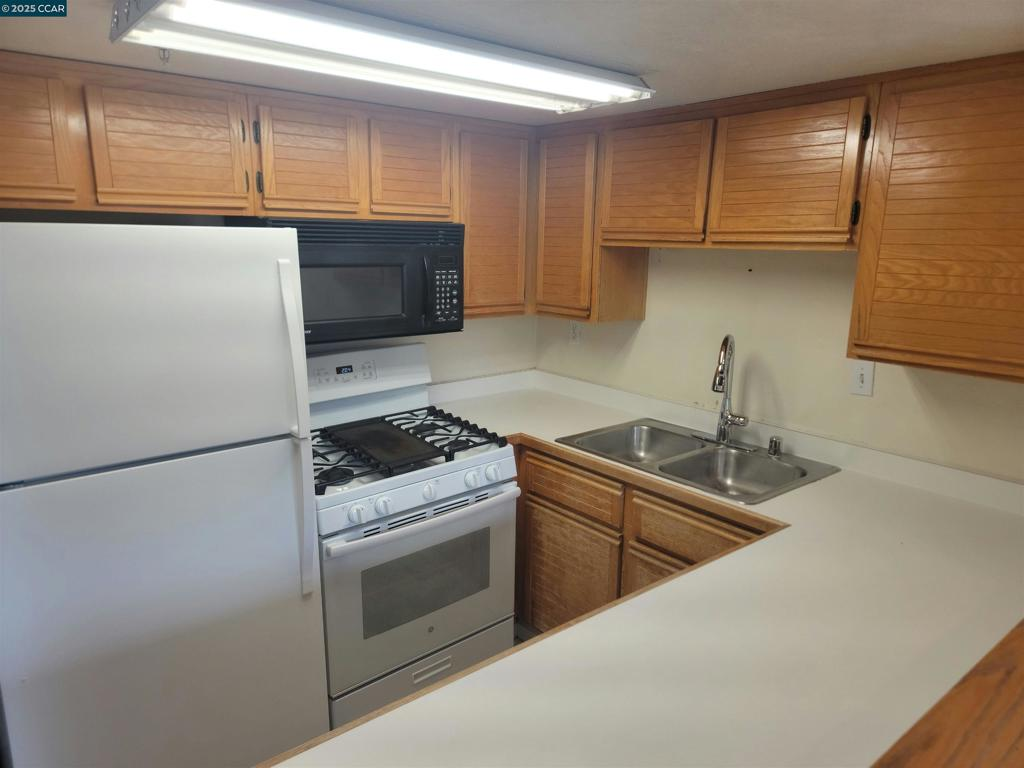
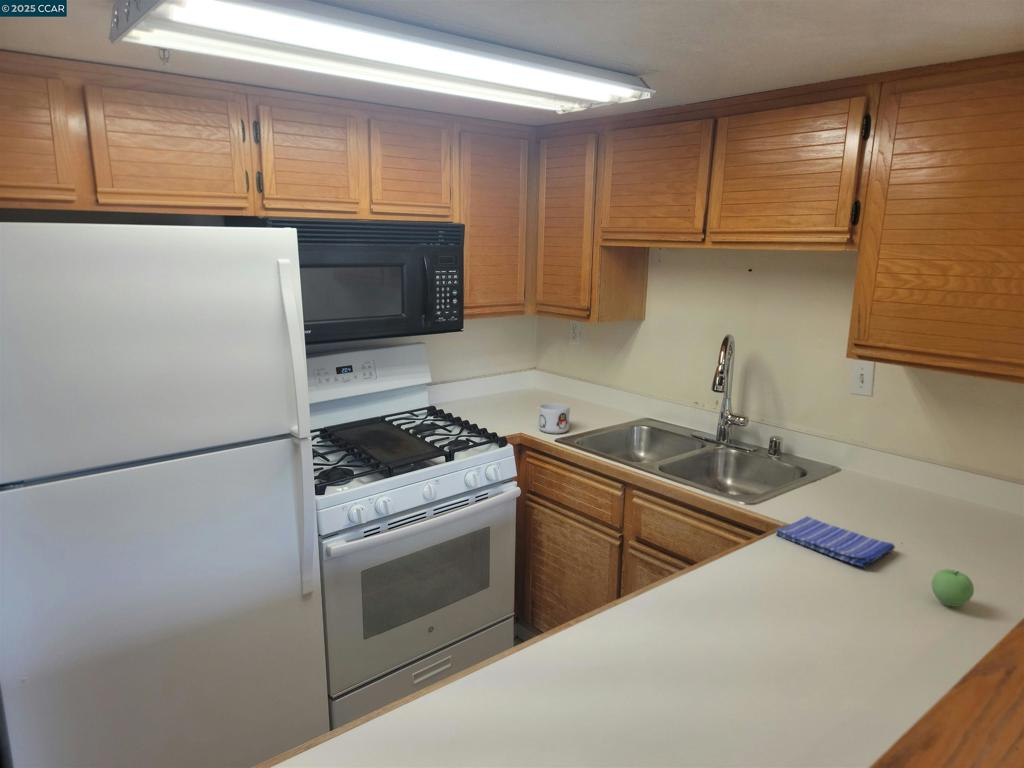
+ mug [538,402,571,435]
+ apple [931,568,975,608]
+ dish towel [775,515,896,569]
